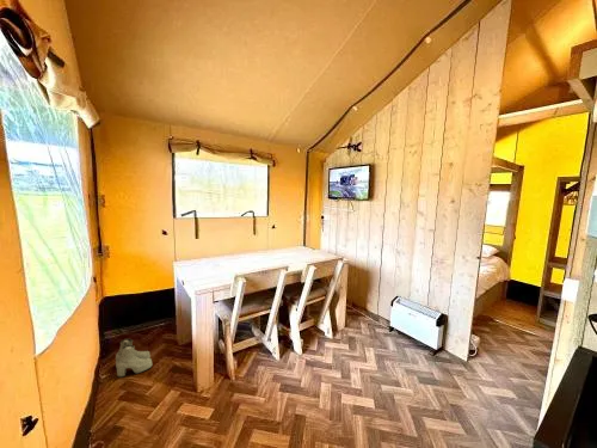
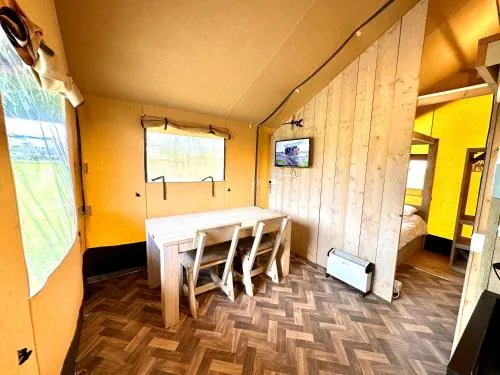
- boots [115,337,153,379]
